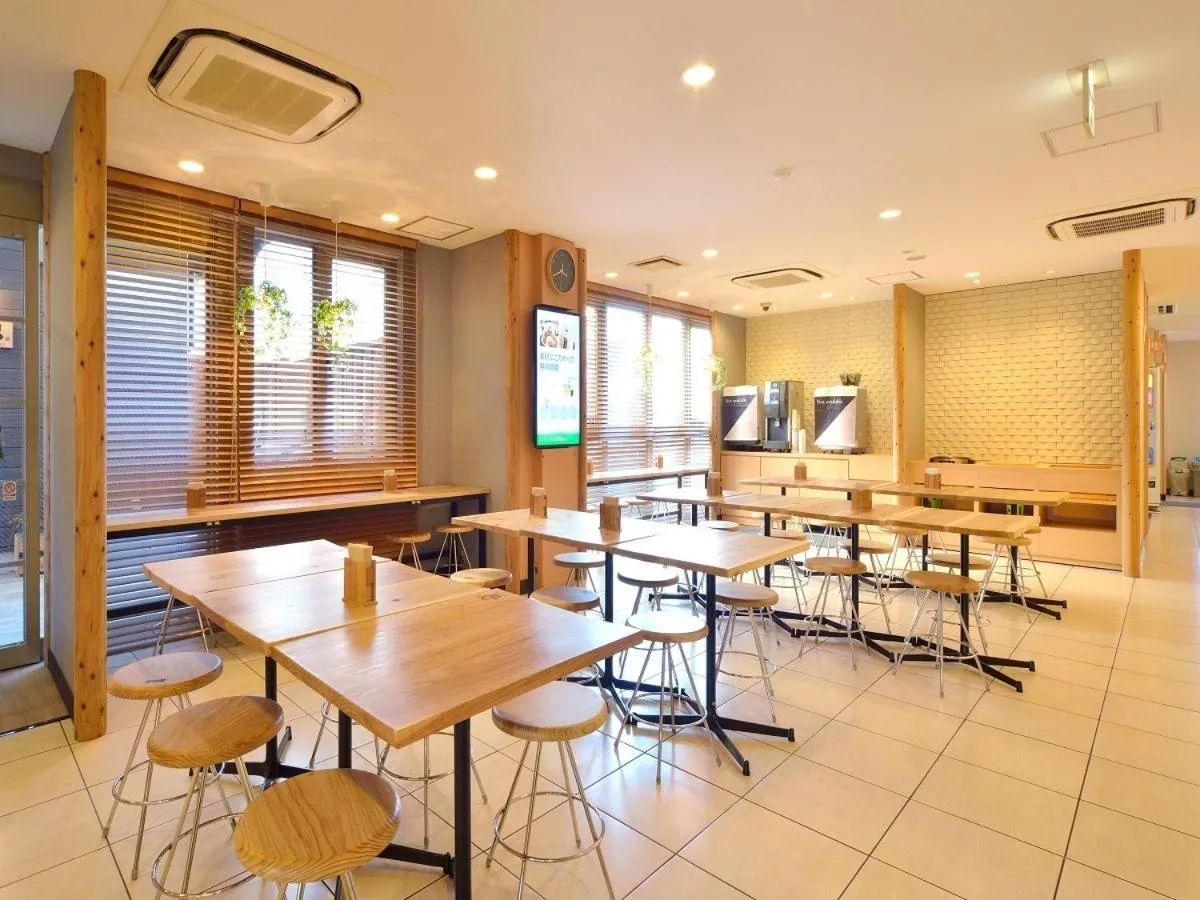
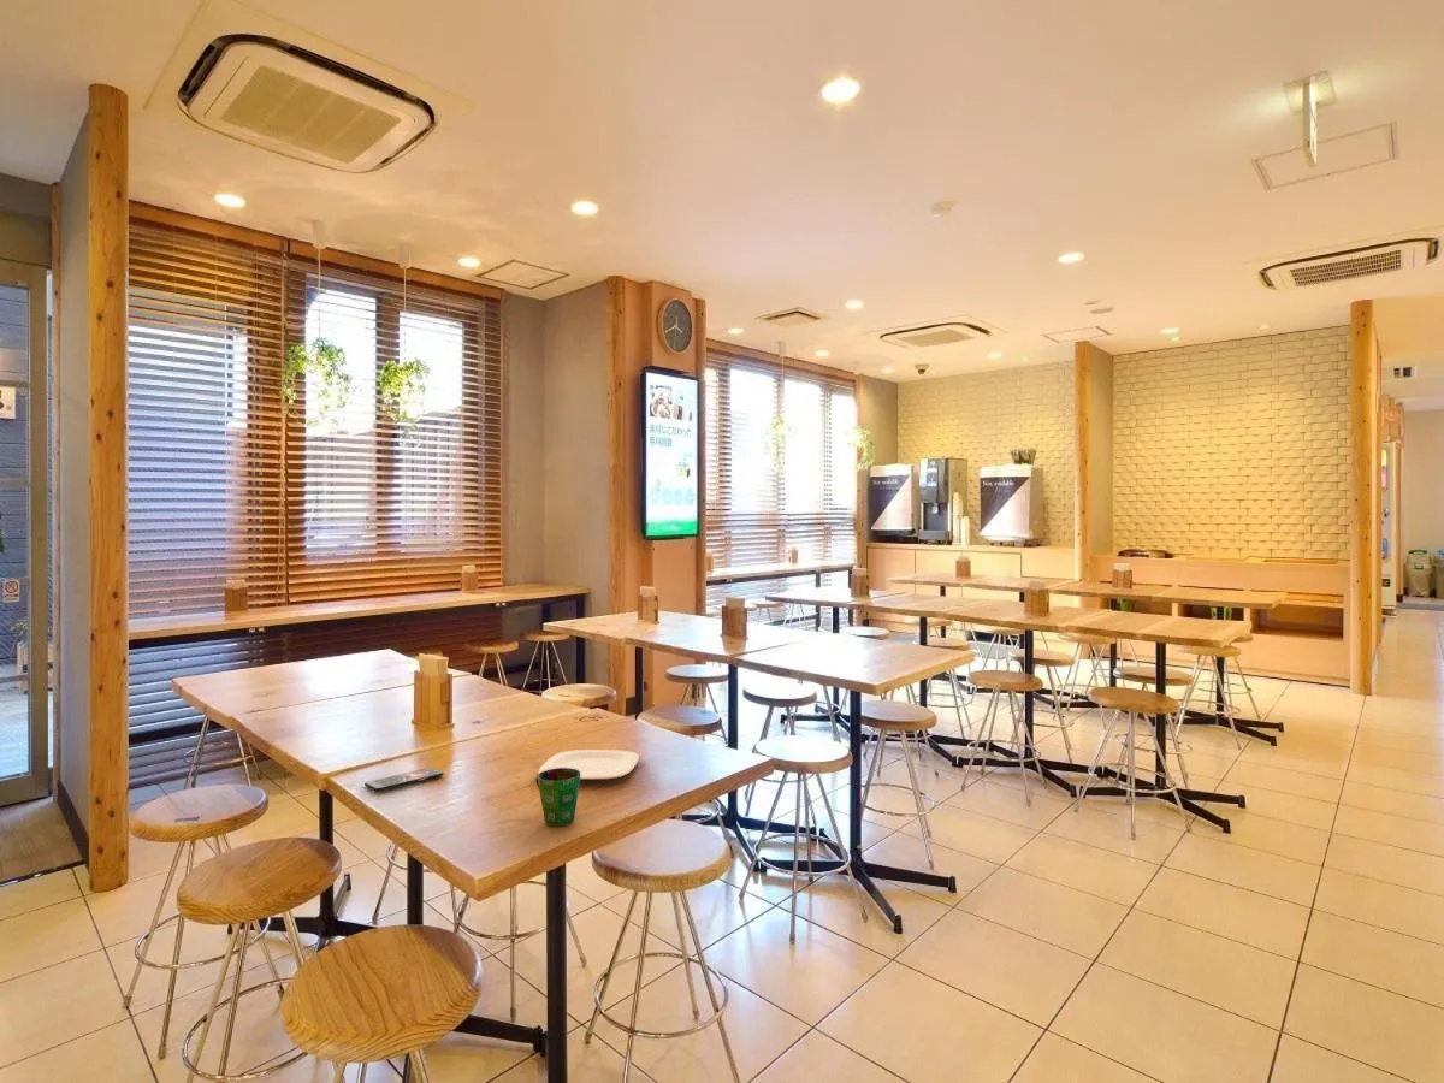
+ smartphone [363,767,444,793]
+ plate [537,748,640,781]
+ cup [534,768,581,827]
